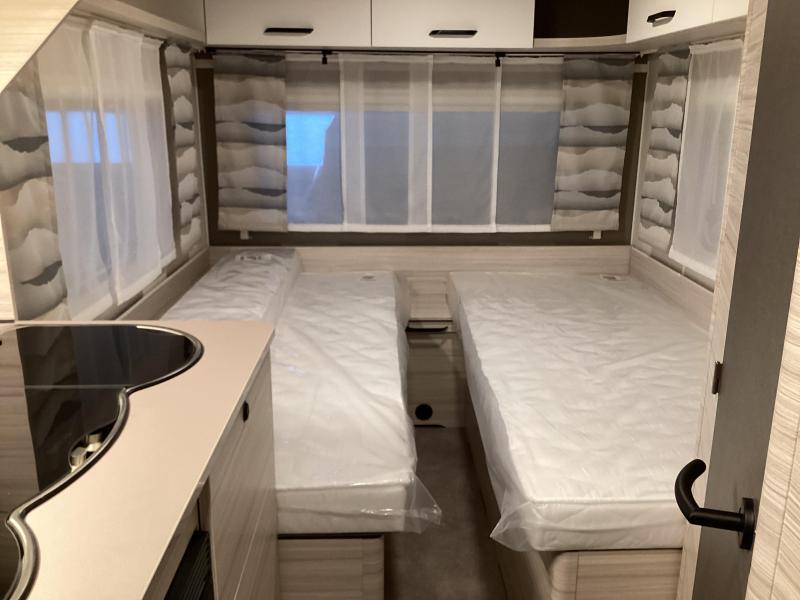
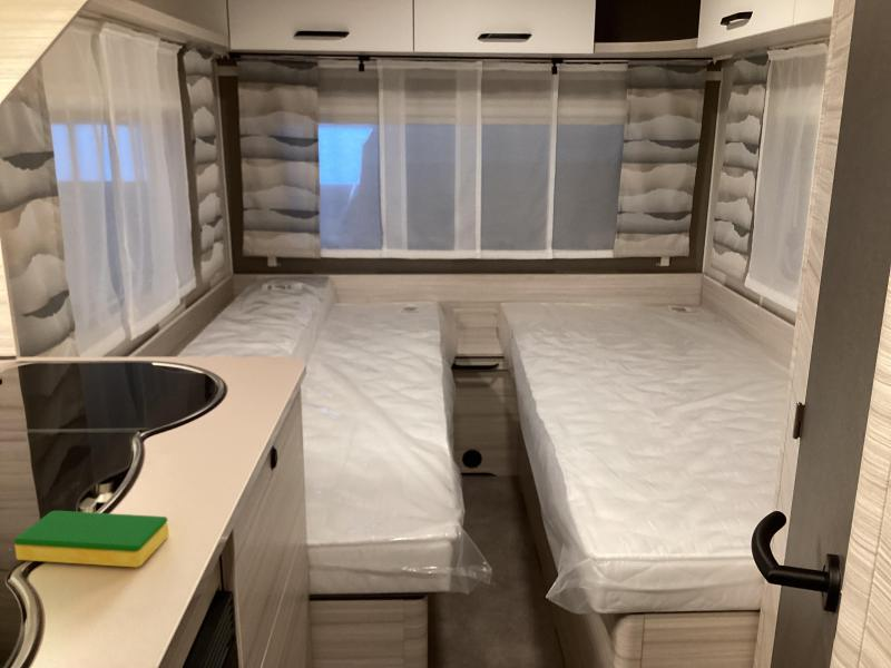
+ dish sponge [13,510,169,568]
